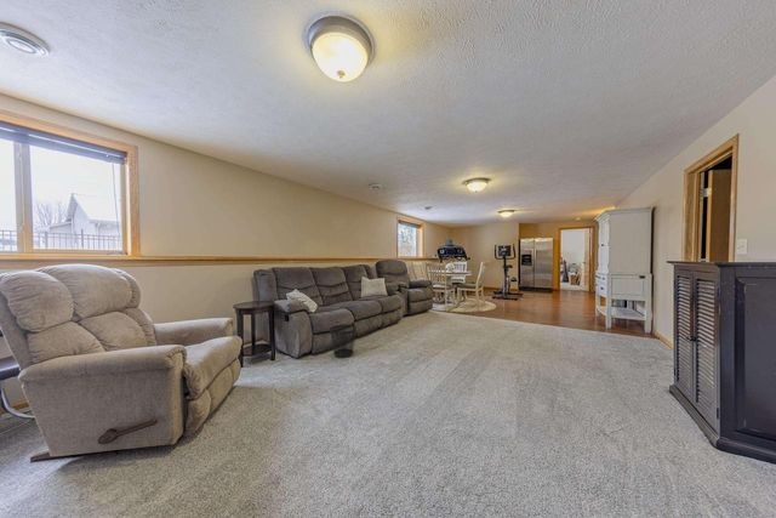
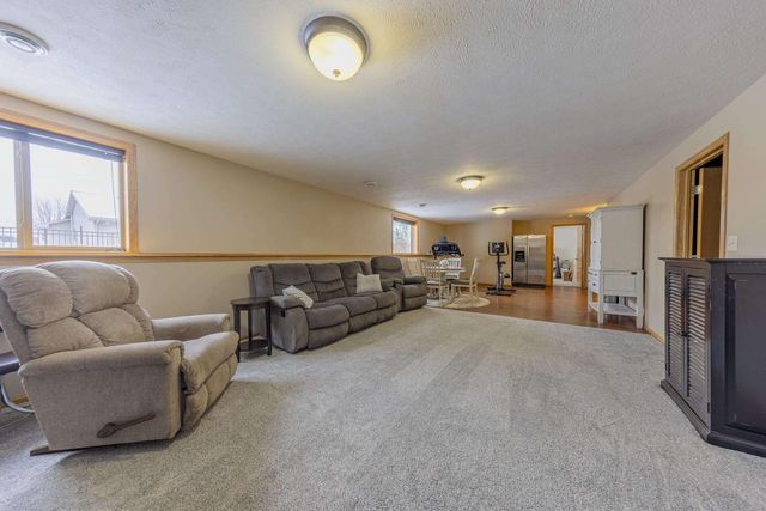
- wastebasket [329,324,358,359]
